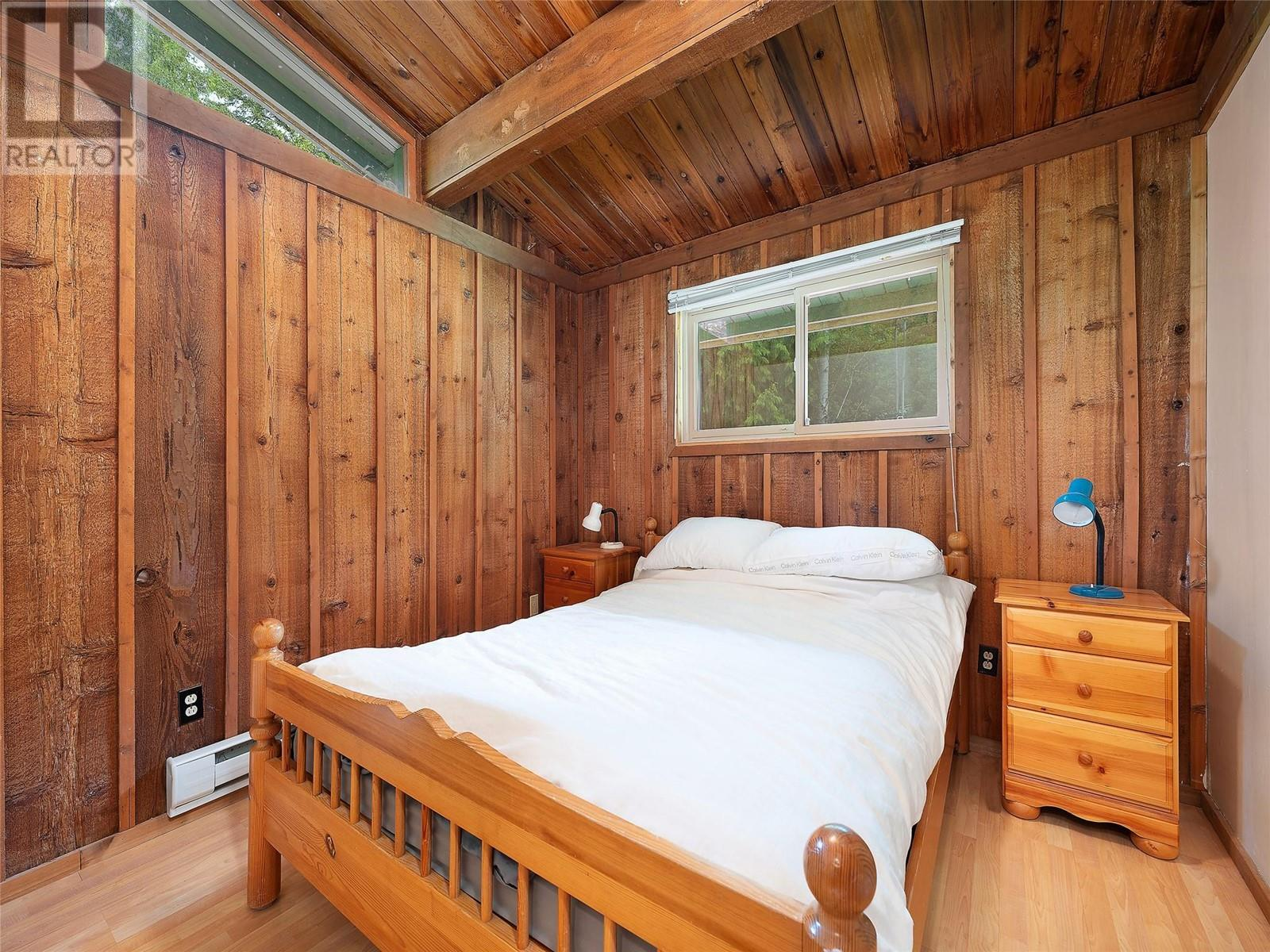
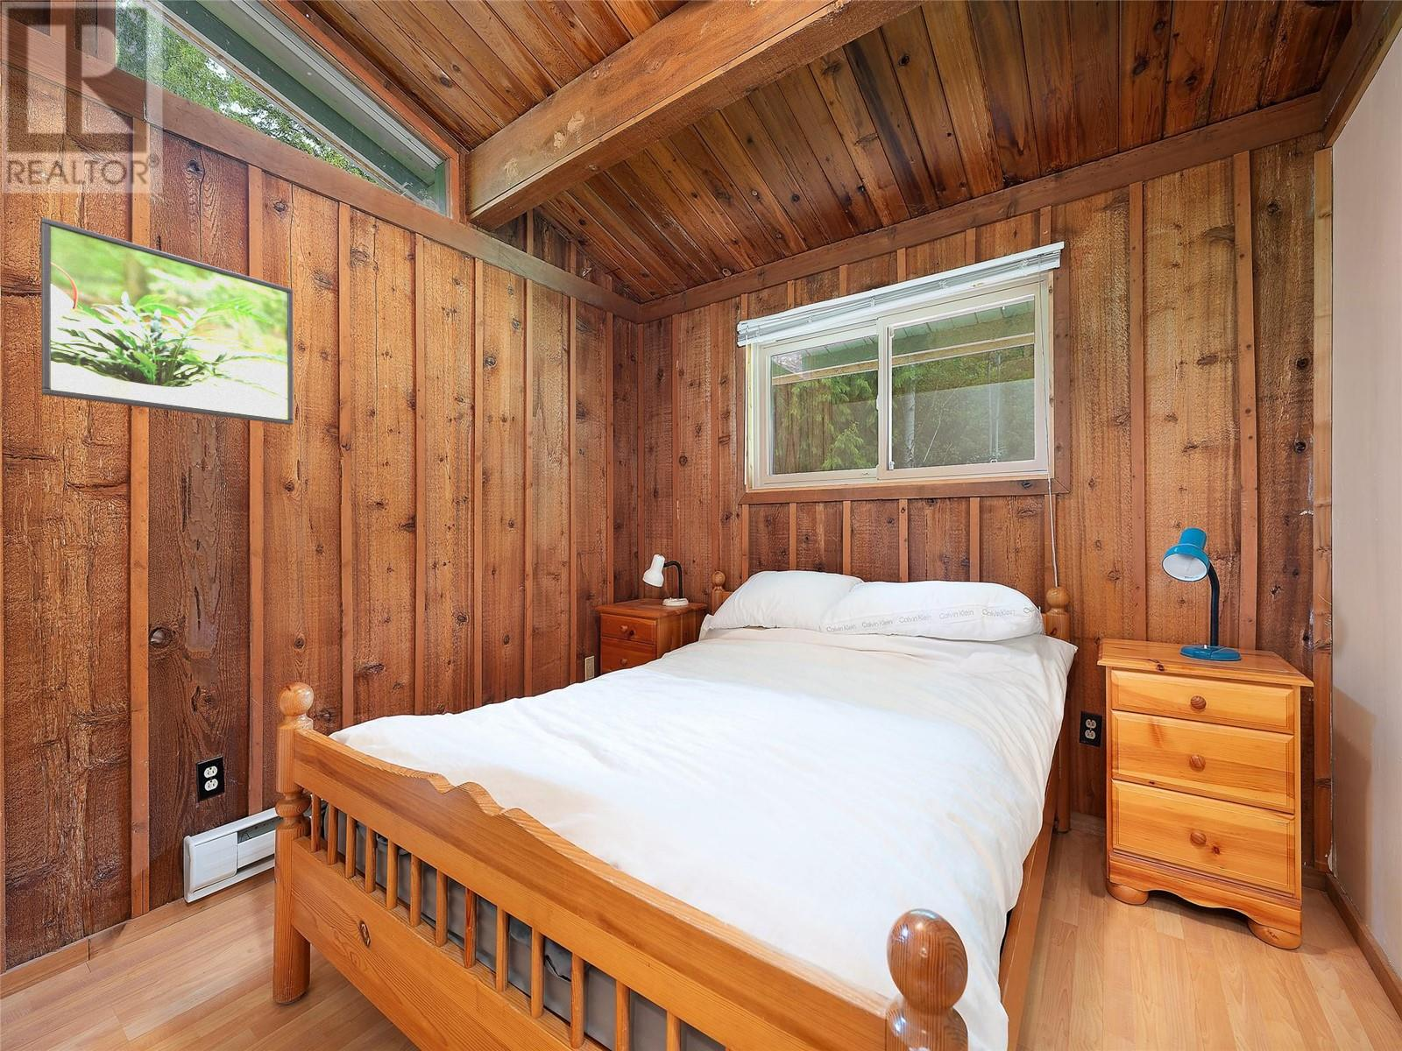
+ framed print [41,216,295,426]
